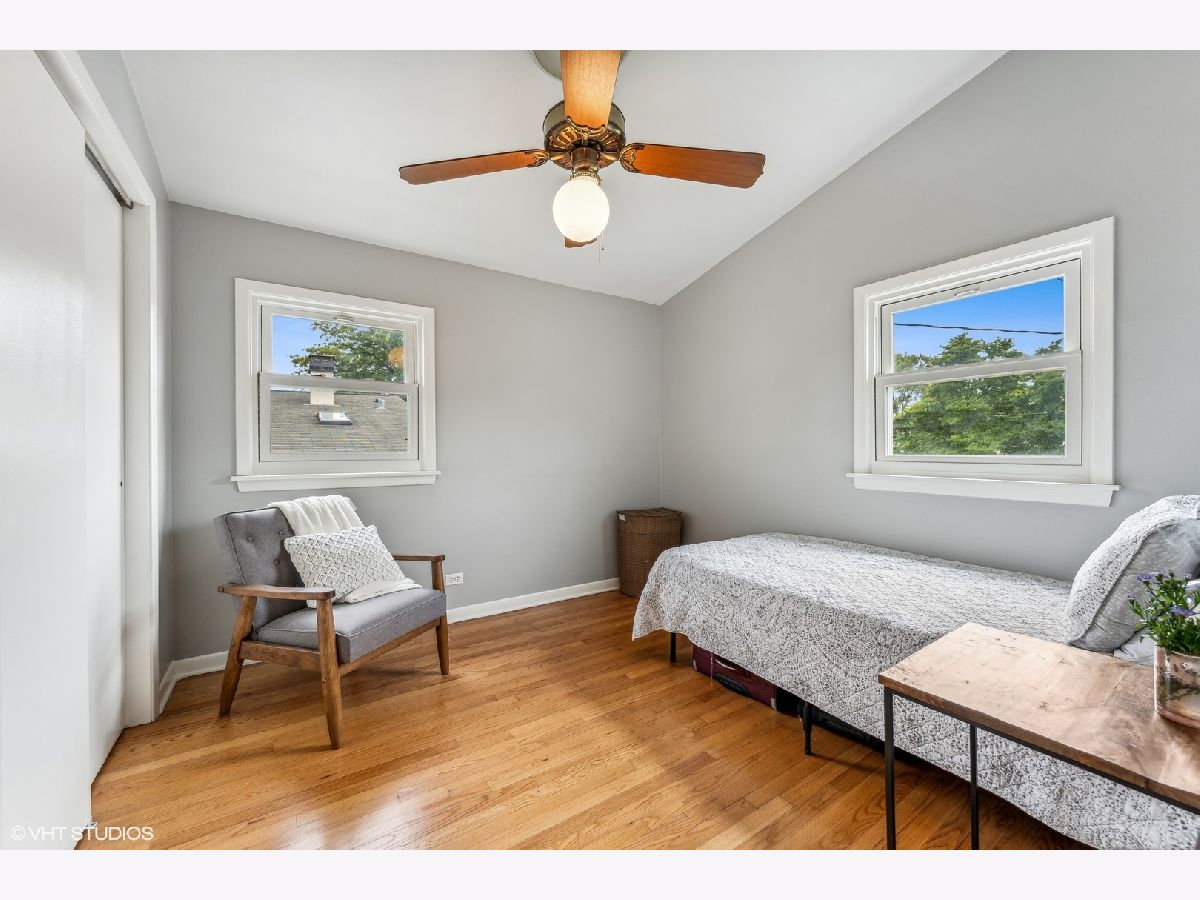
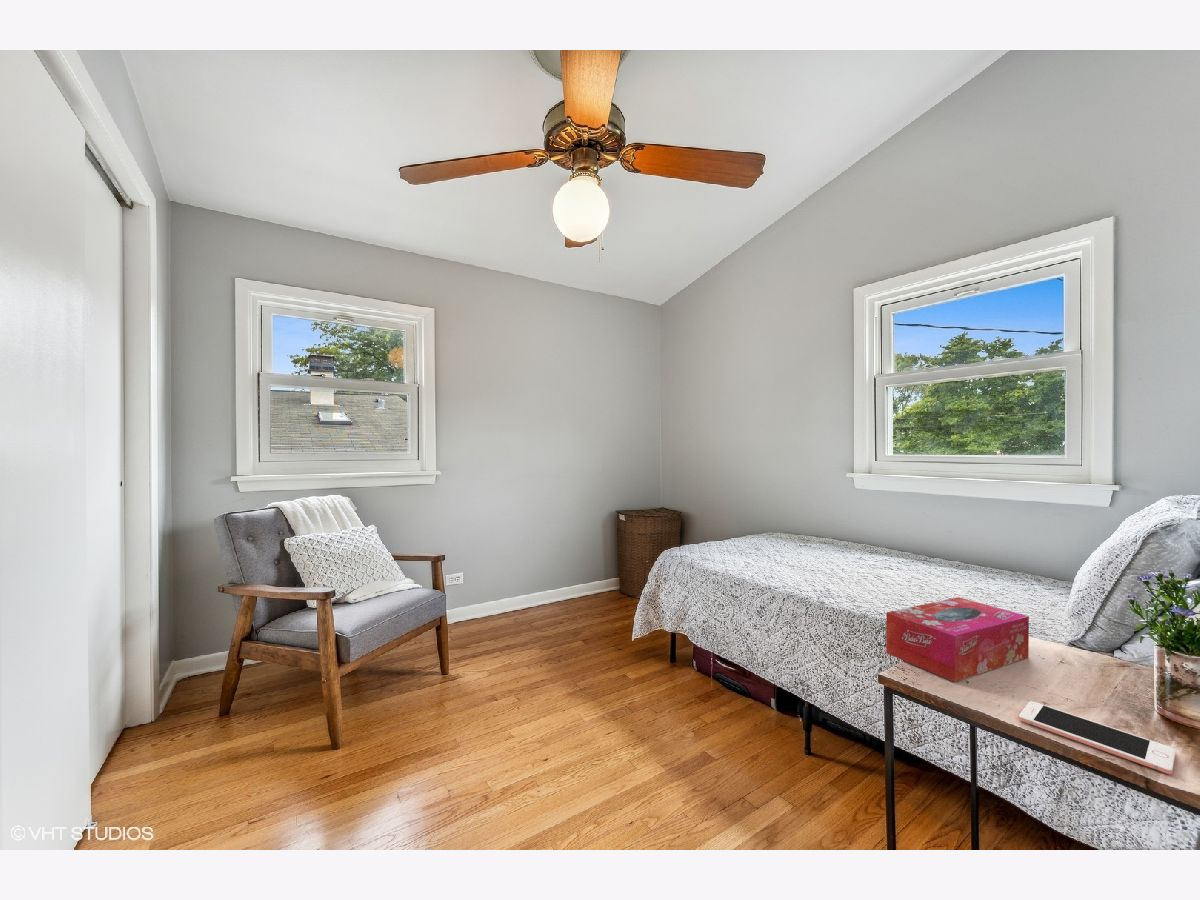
+ tissue box [885,596,1030,683]
+ cell phone [1018,700,1177,775]
